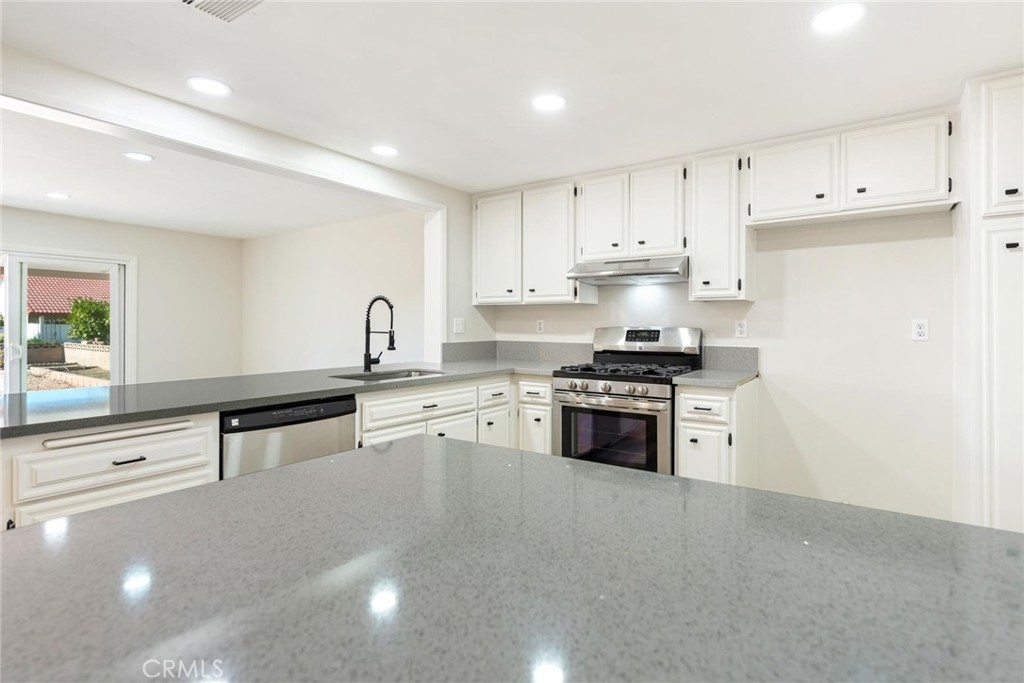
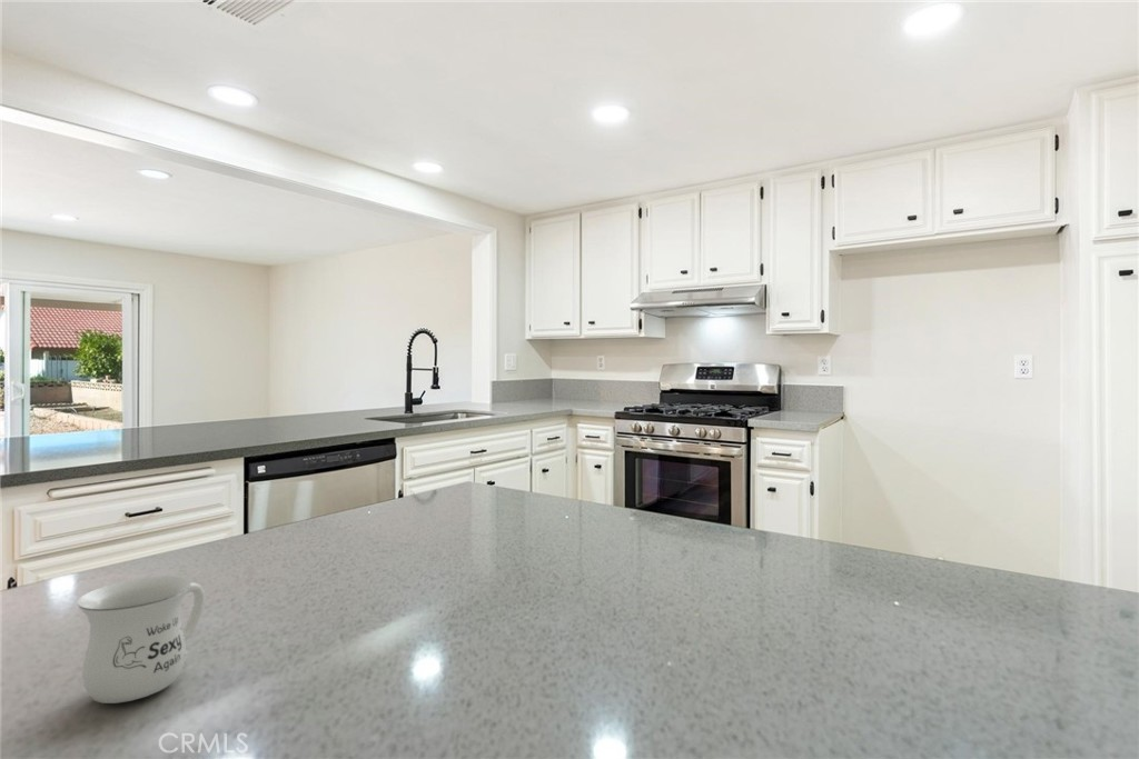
+ mug [77,575,206,705]
